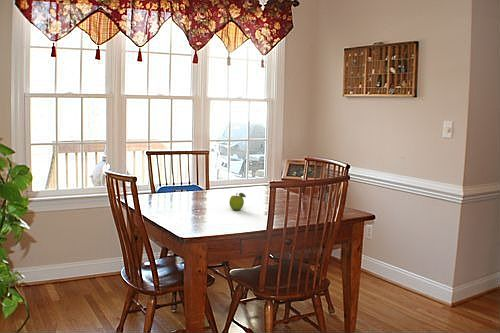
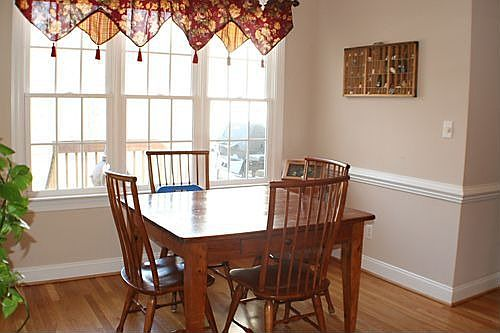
- fruit [228,192,247,211]
